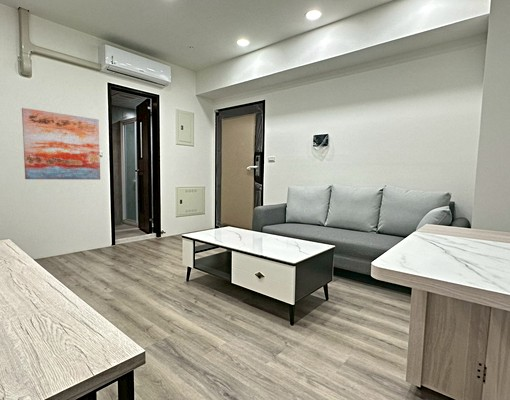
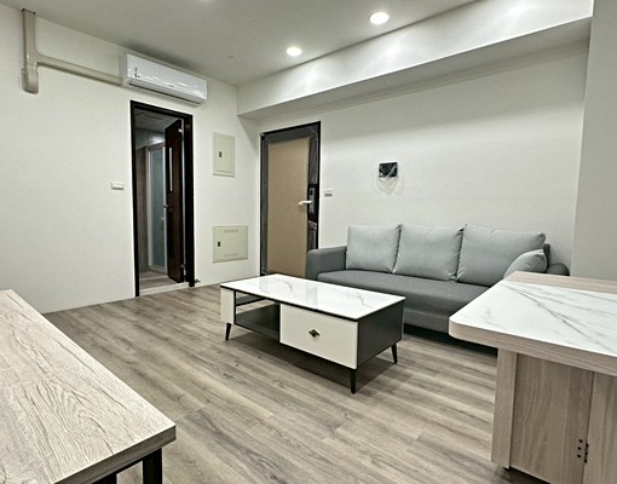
- wall art [21,107,101,181]
